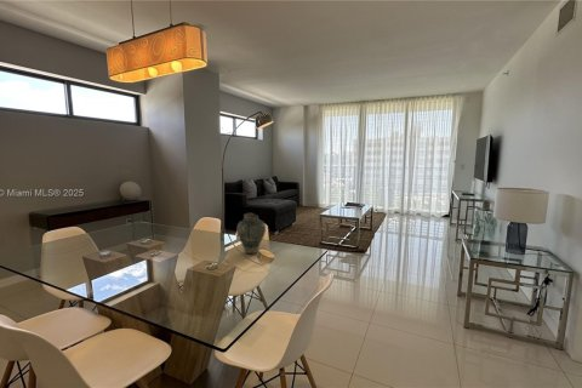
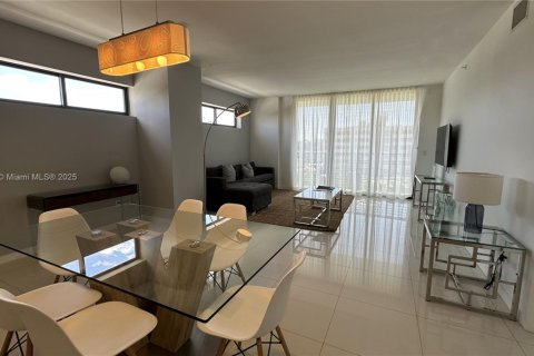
- vase [235,212,267,255]
